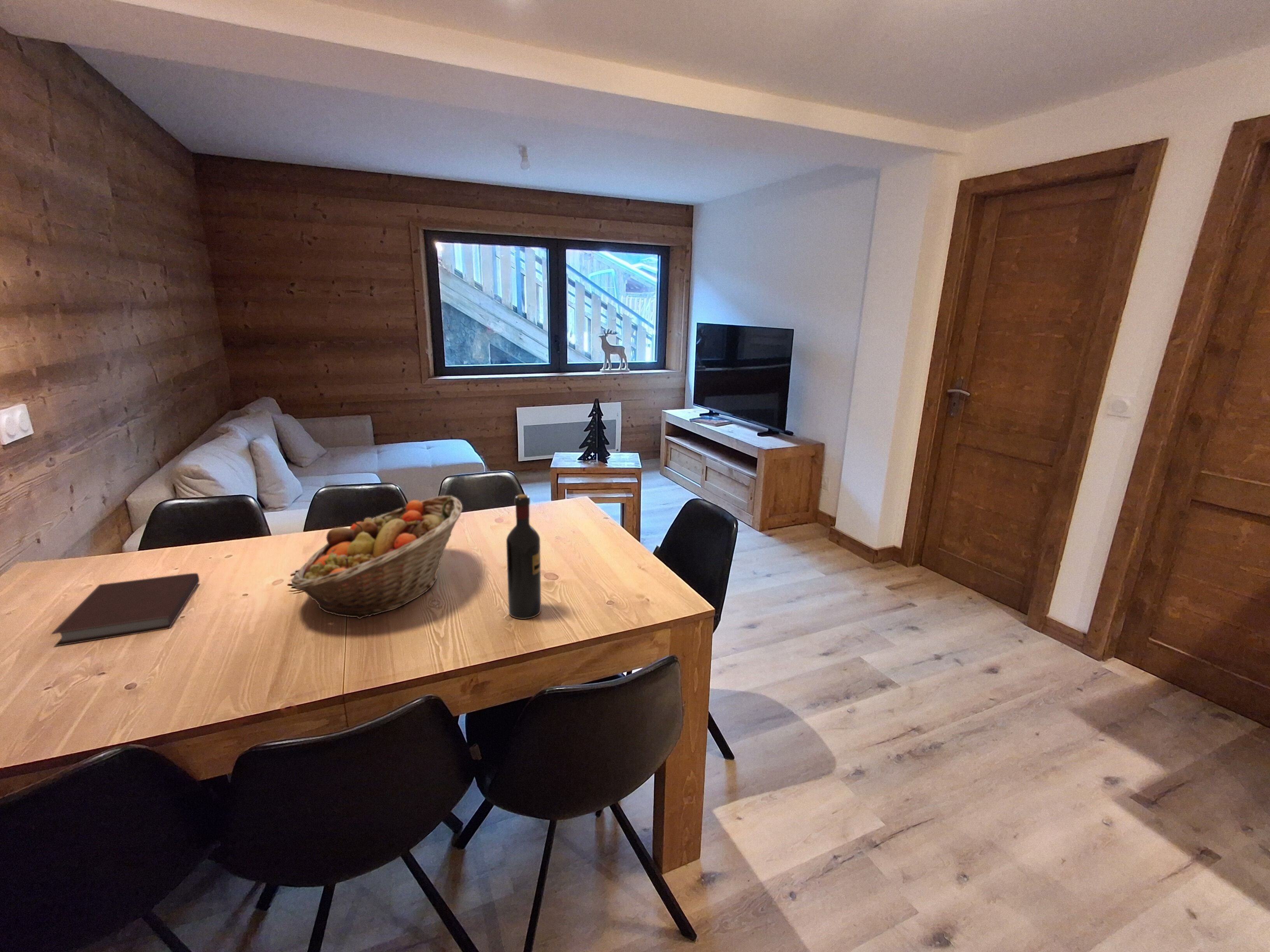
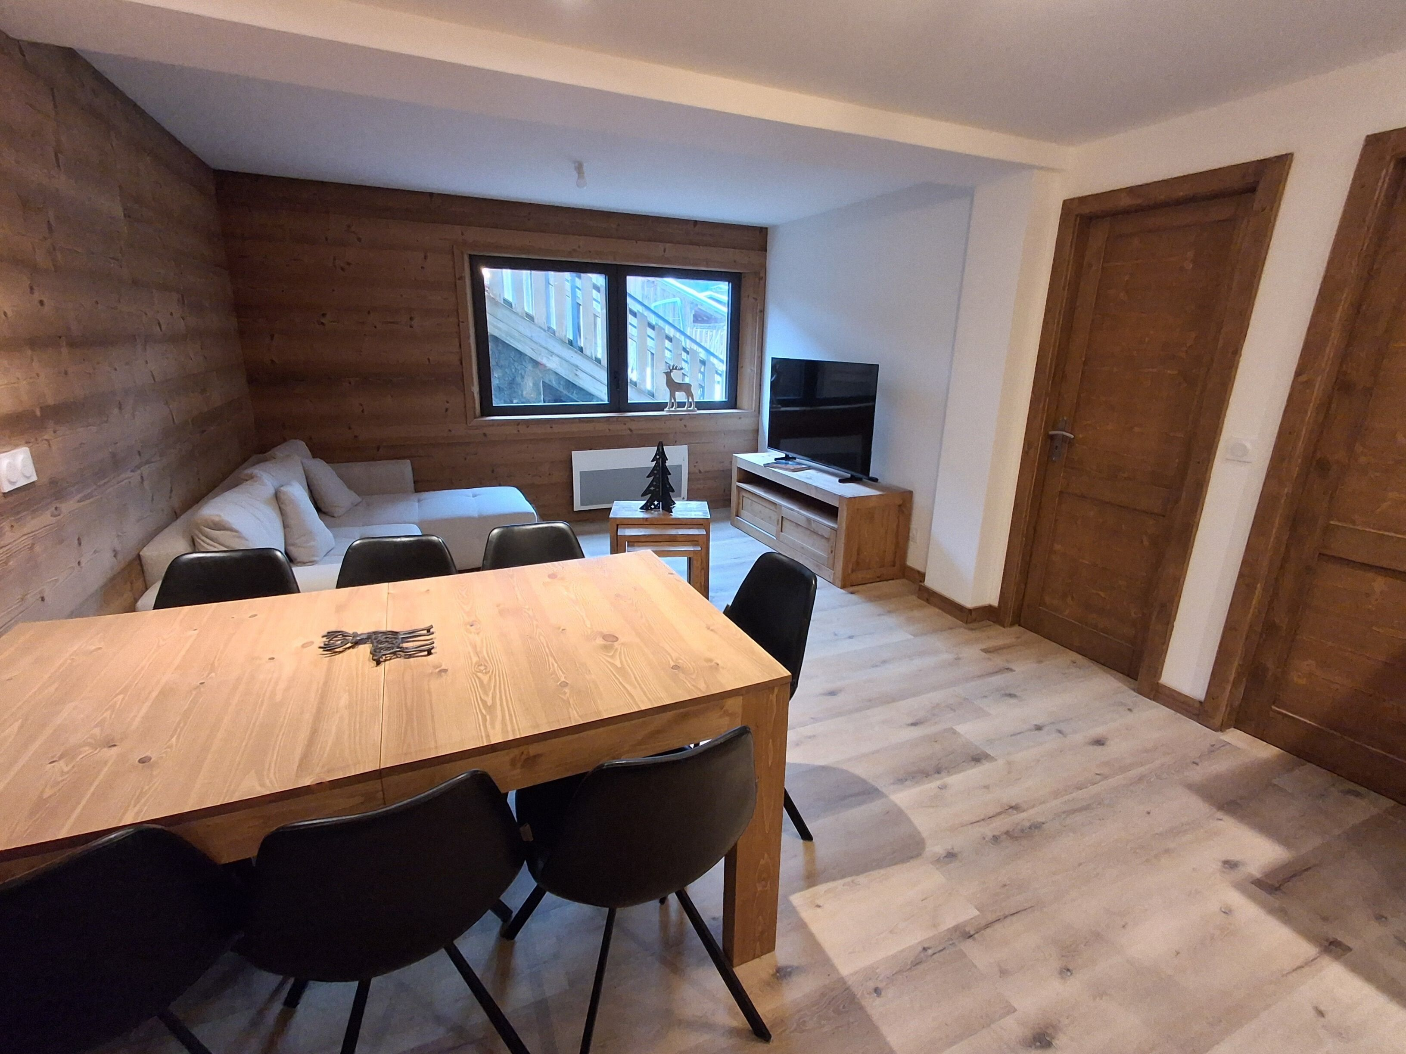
- wine bottle [506,494,542,619]
- fruit basket [291,495,463,619]
- notebook [51,573,200,647]
